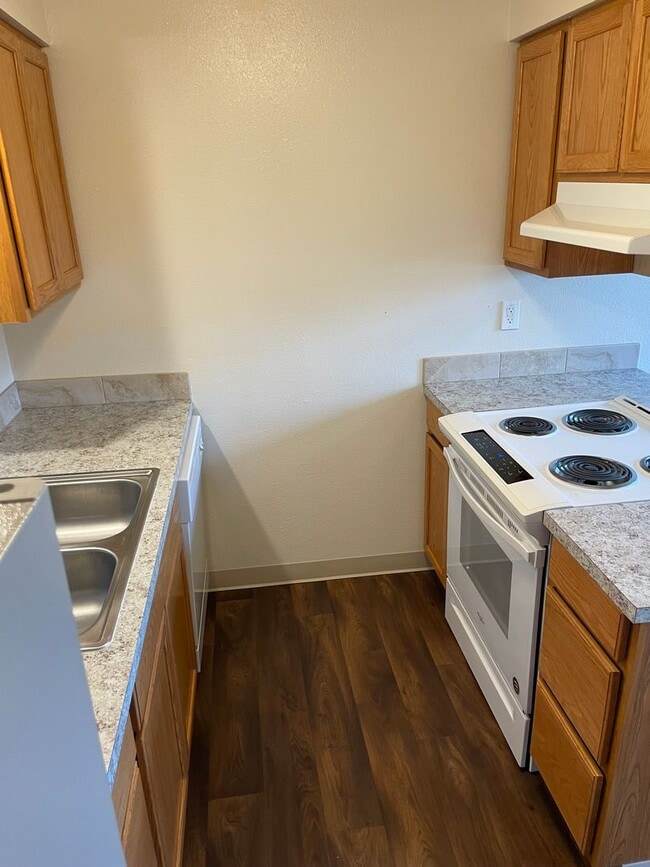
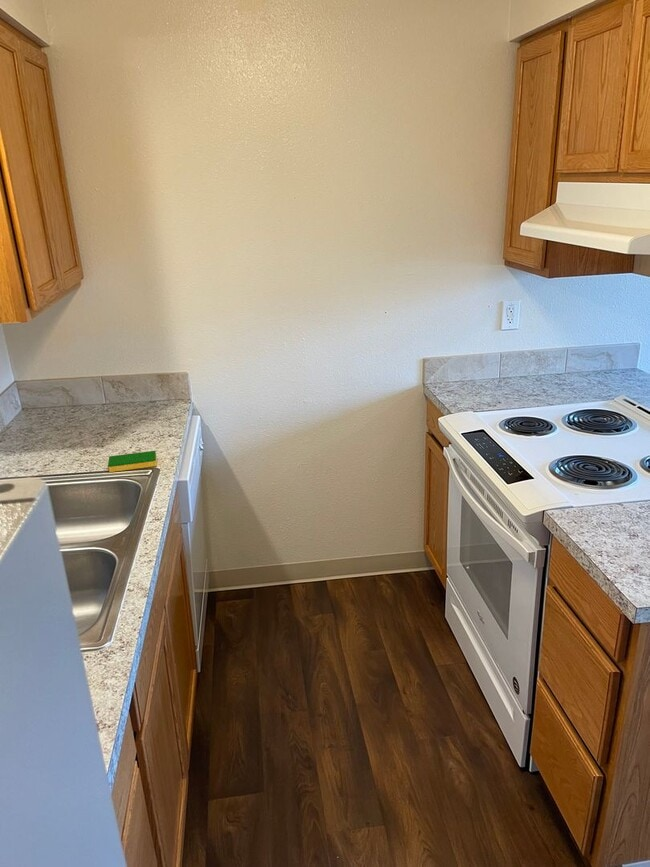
+ dish sponge [107,450,158,473]
